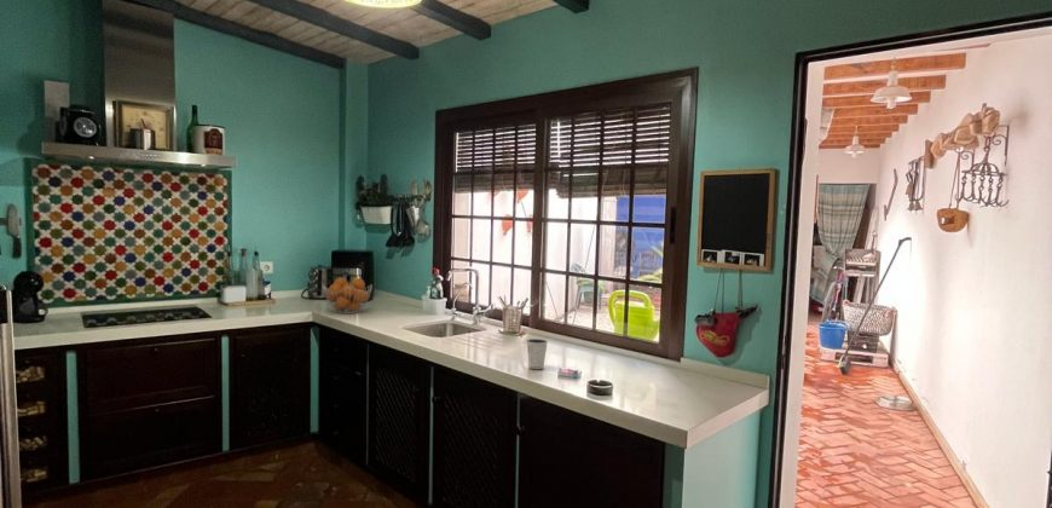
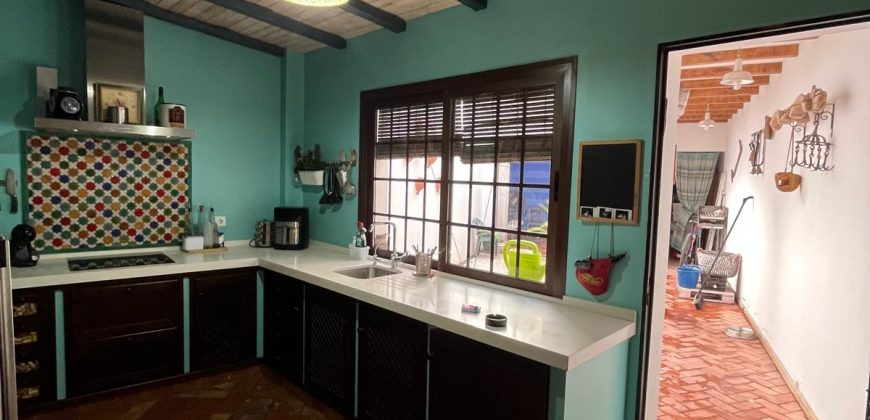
- dixie cup [526,337,549,370]
- fruit basket [322,276,374,314]
